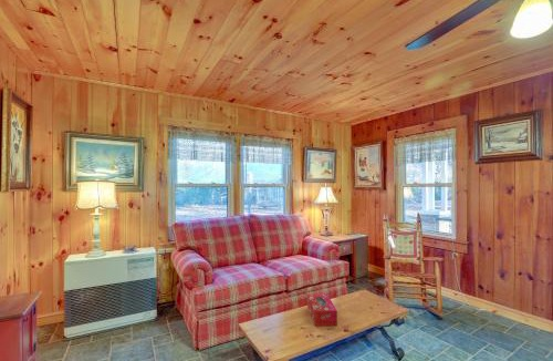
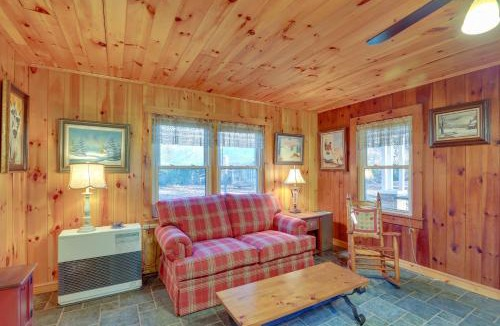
- tissue box [306,292,338,328]
